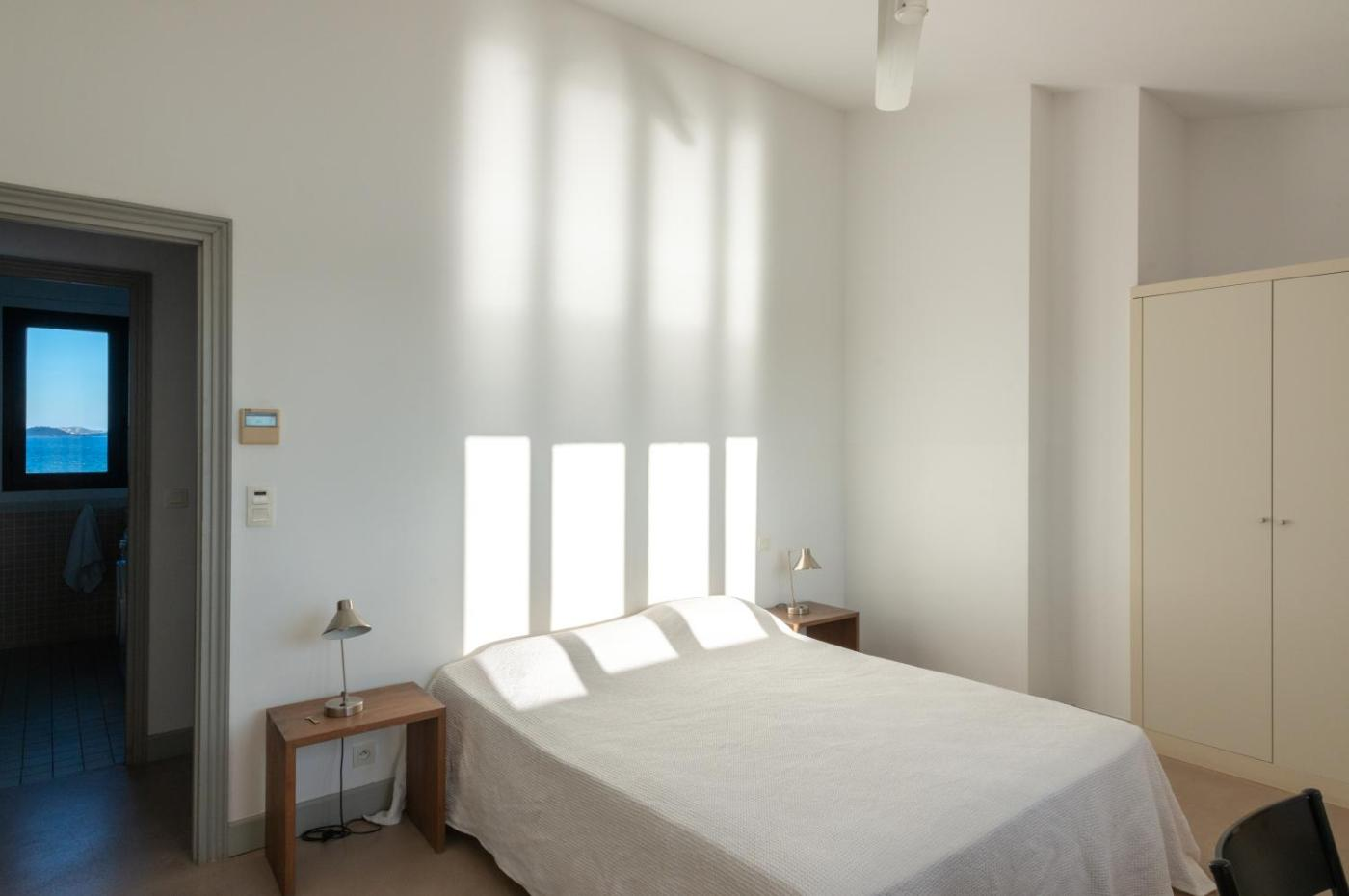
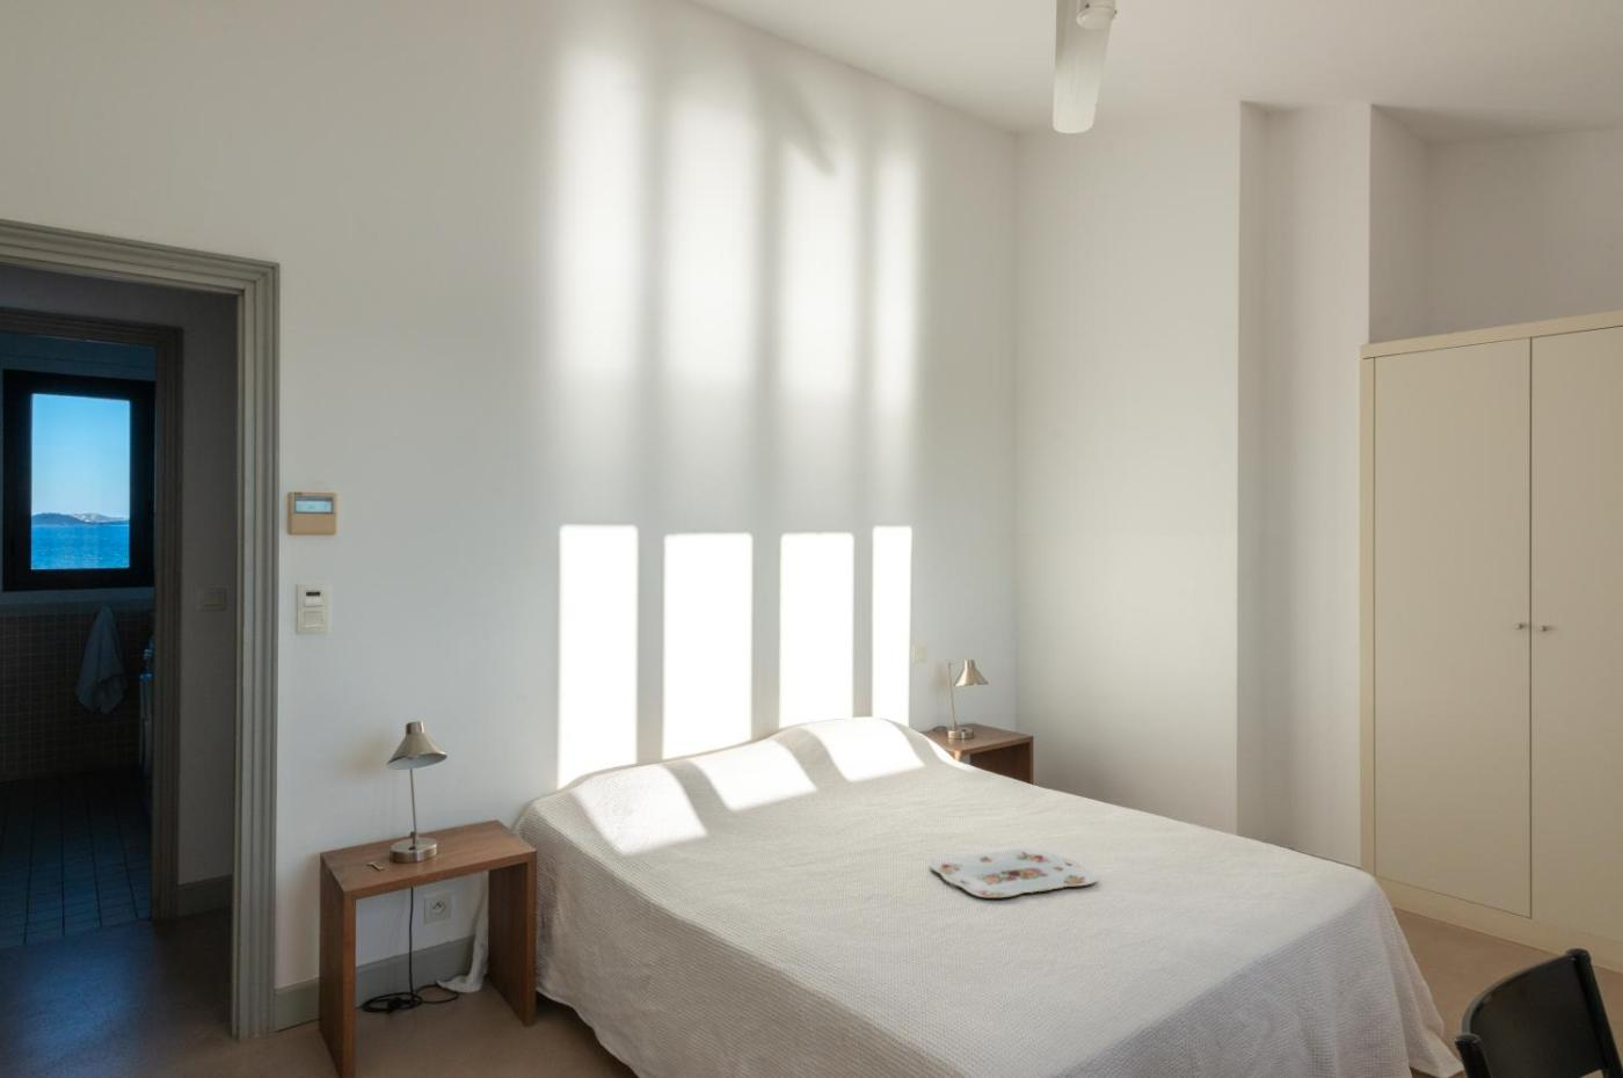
+ serving tray [929,847,1098,899]
